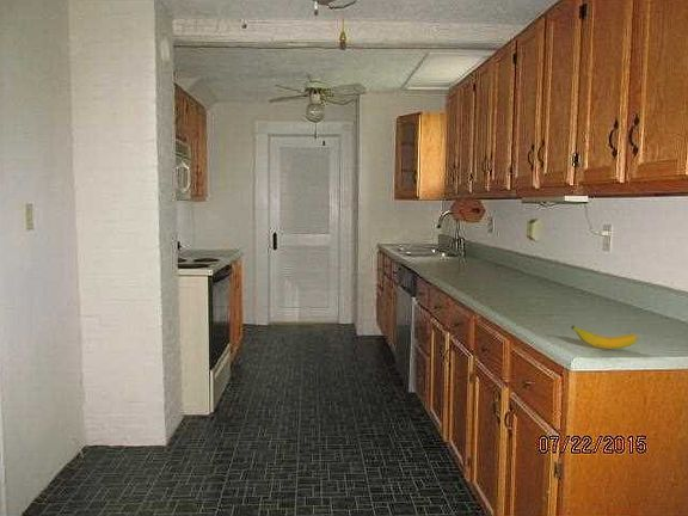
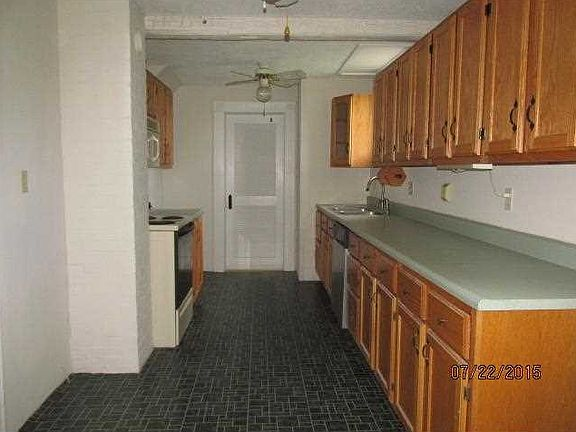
- banana [570,325,639,350]
